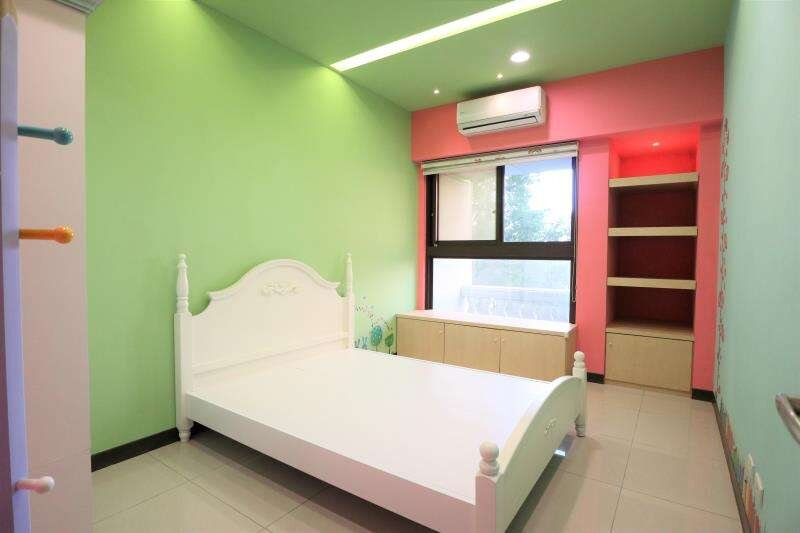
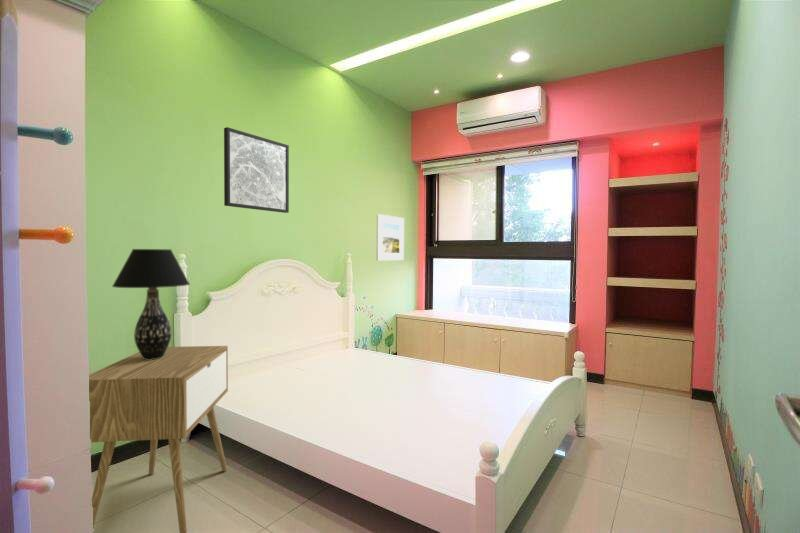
+ wall art [223,126,290,214]
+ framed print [375,213,405,261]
+ table lamp [111,248,191,360]
+ nightstand [88,345,229,533]
